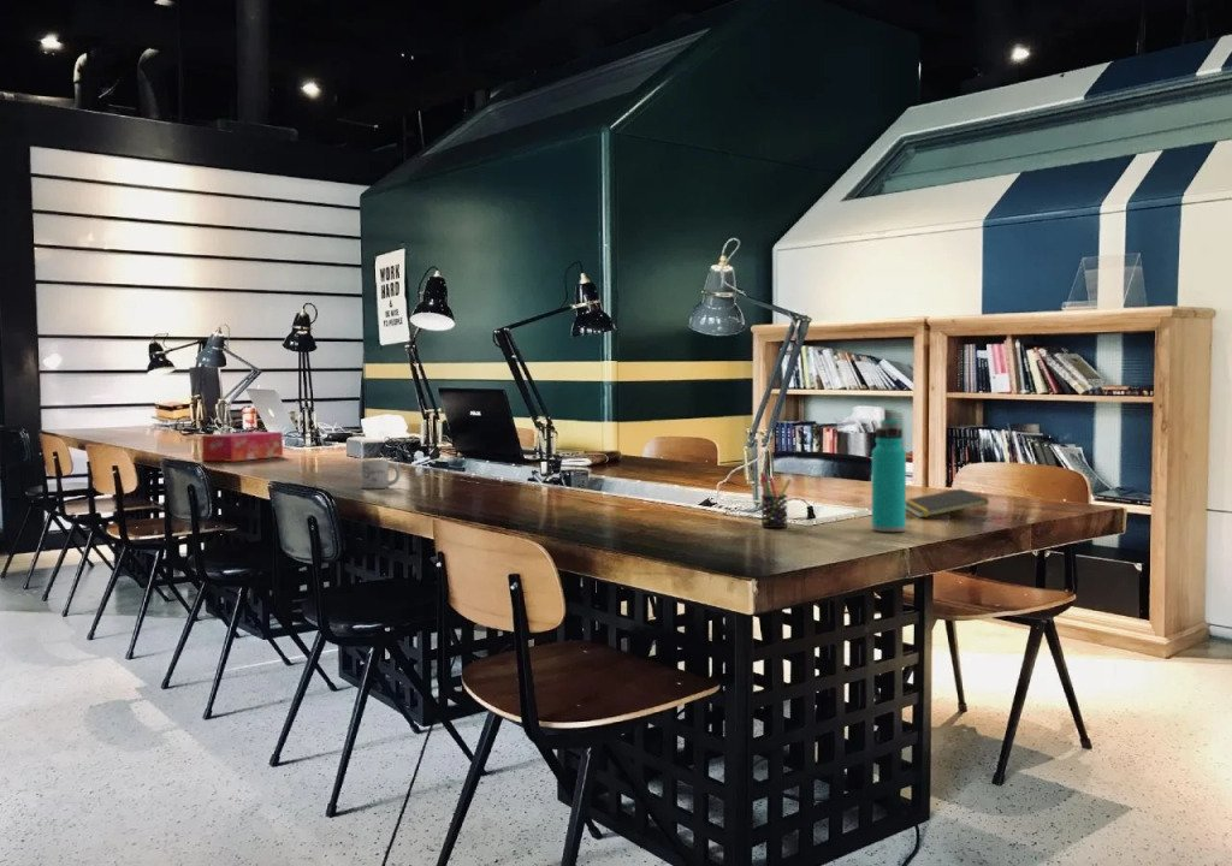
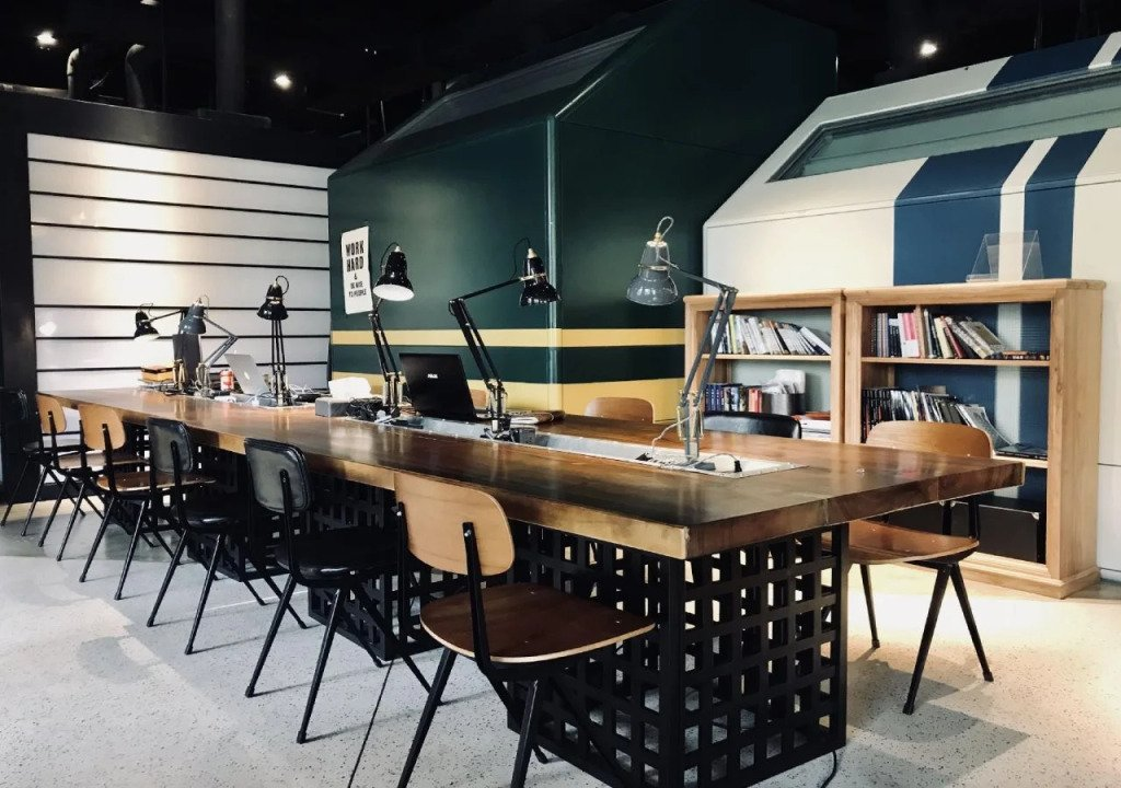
- tissue box [200,431,284,463]
- water bottle [871,419,907,533]
- pen holder [759,471,793,529]
- notepad [906,487,990,518]
- mug [360,458,402,490]
